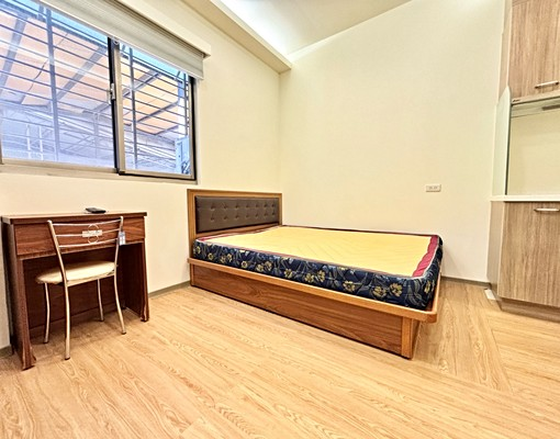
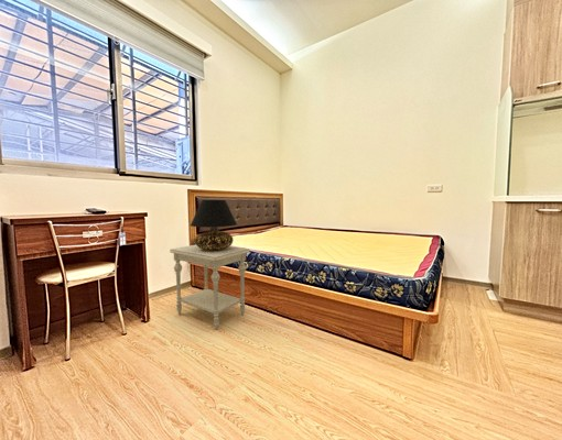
+ side table [169,244,250,331]
+ table lamp [190,199,238,251]
